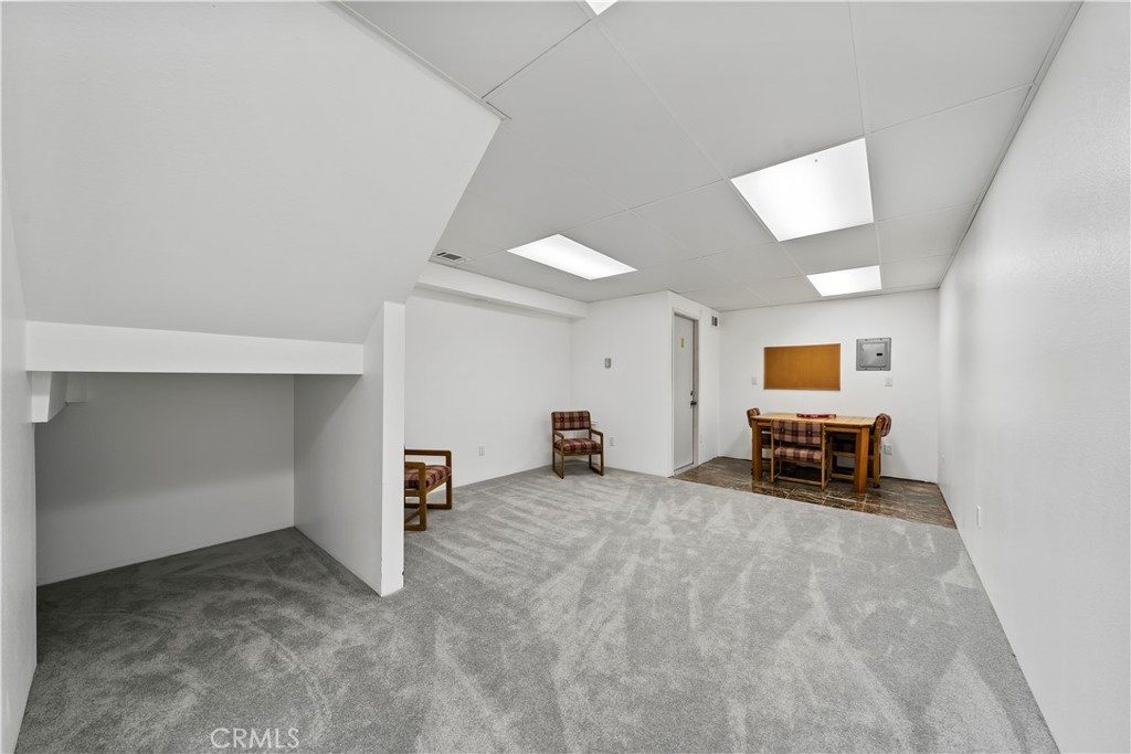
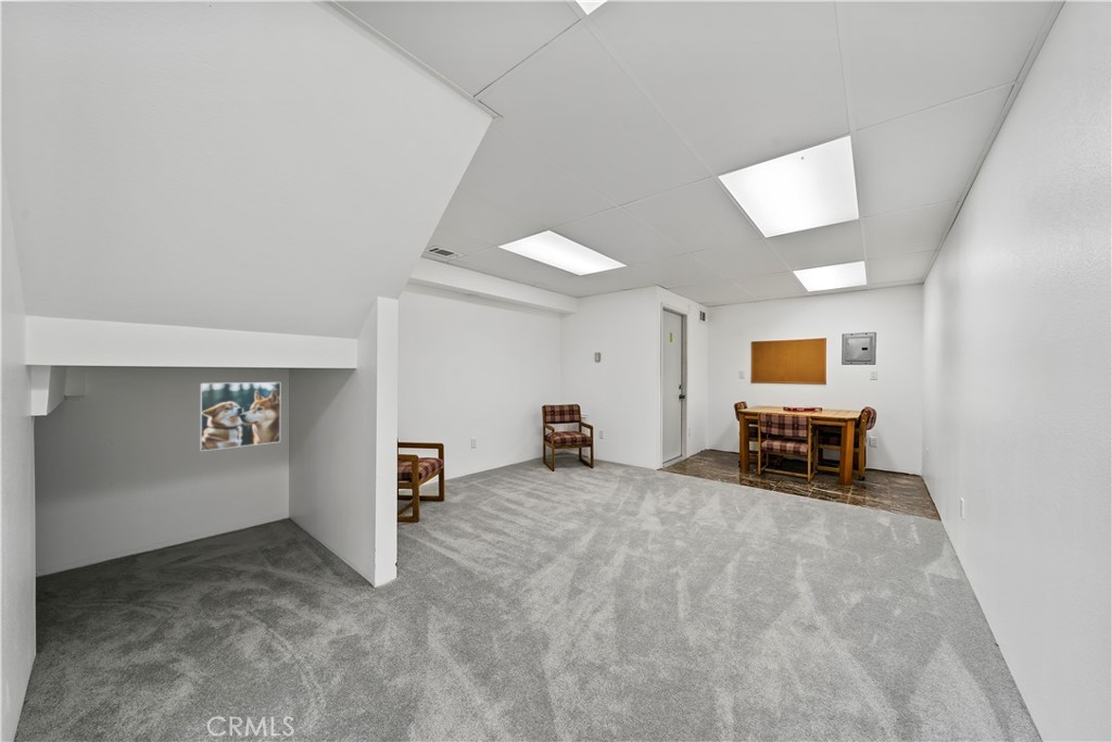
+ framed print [199,381,281,452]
